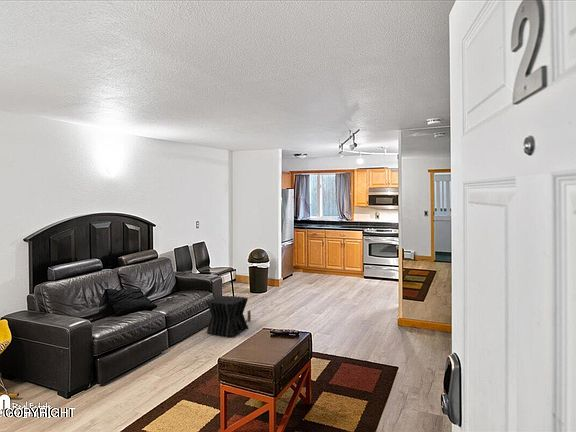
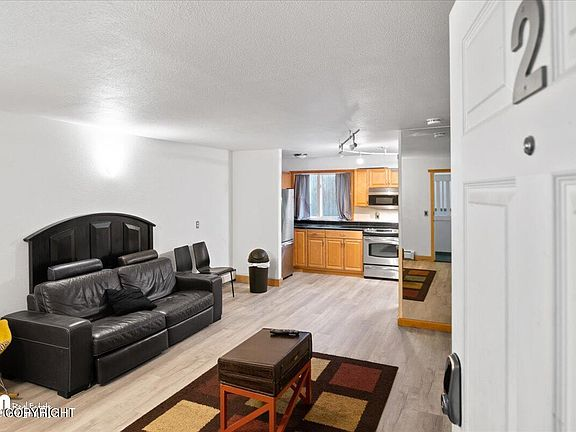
- side table [205,295,252,337]
